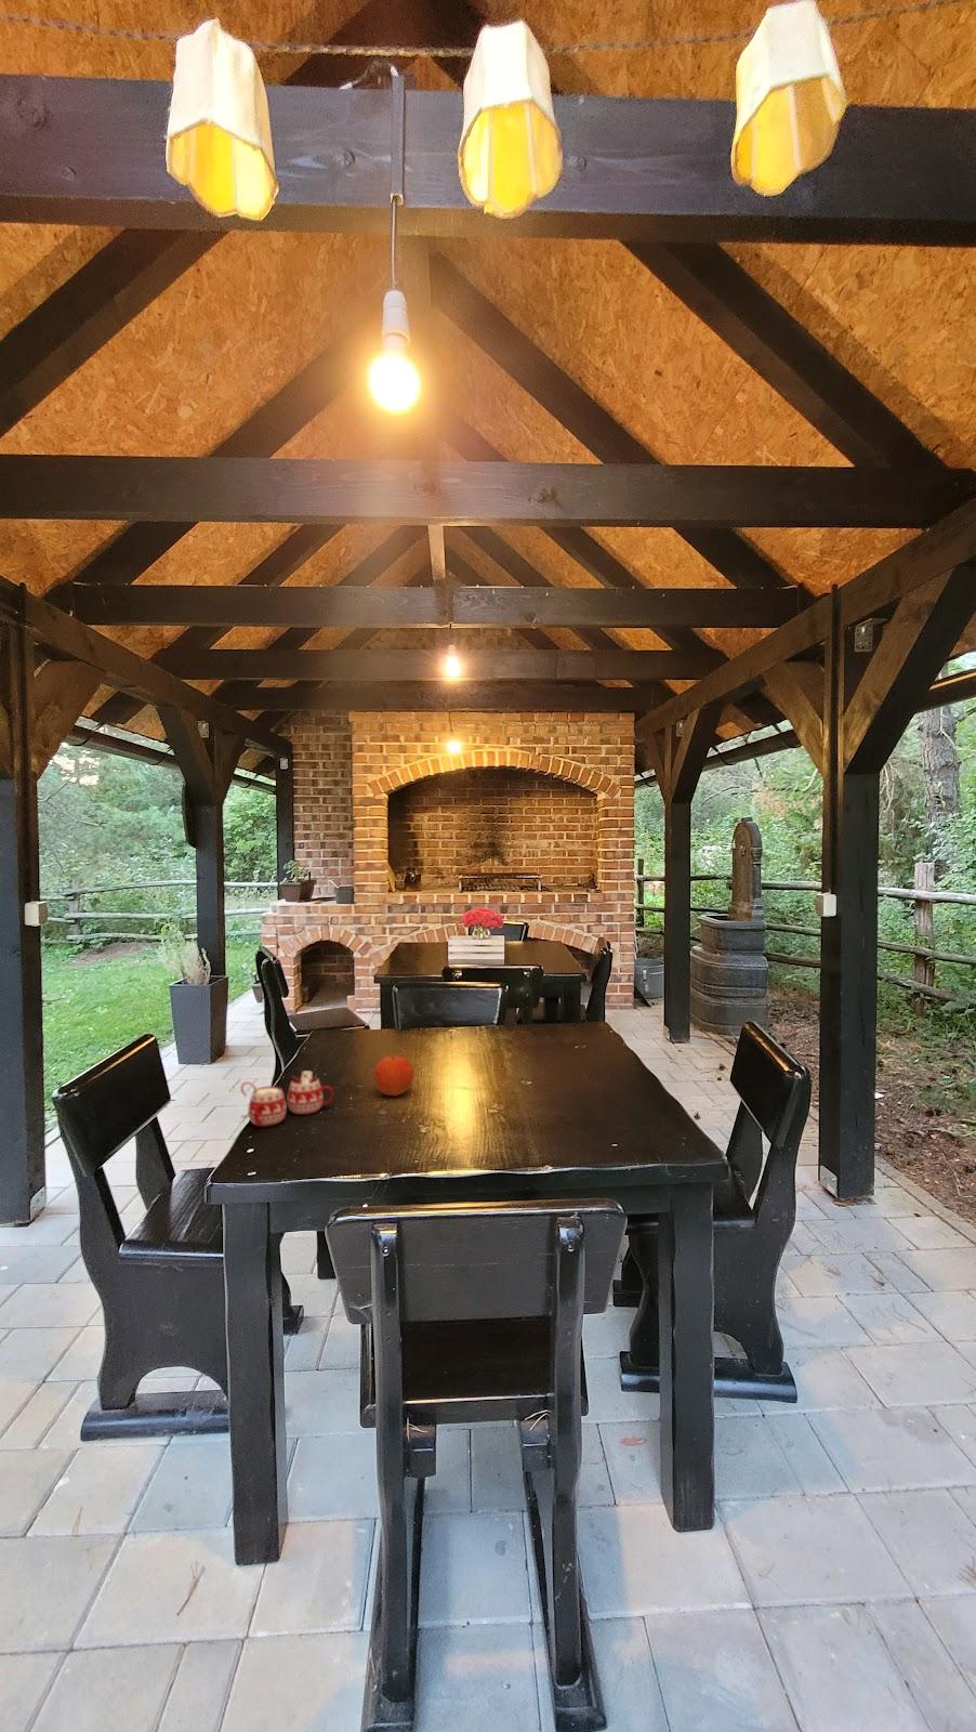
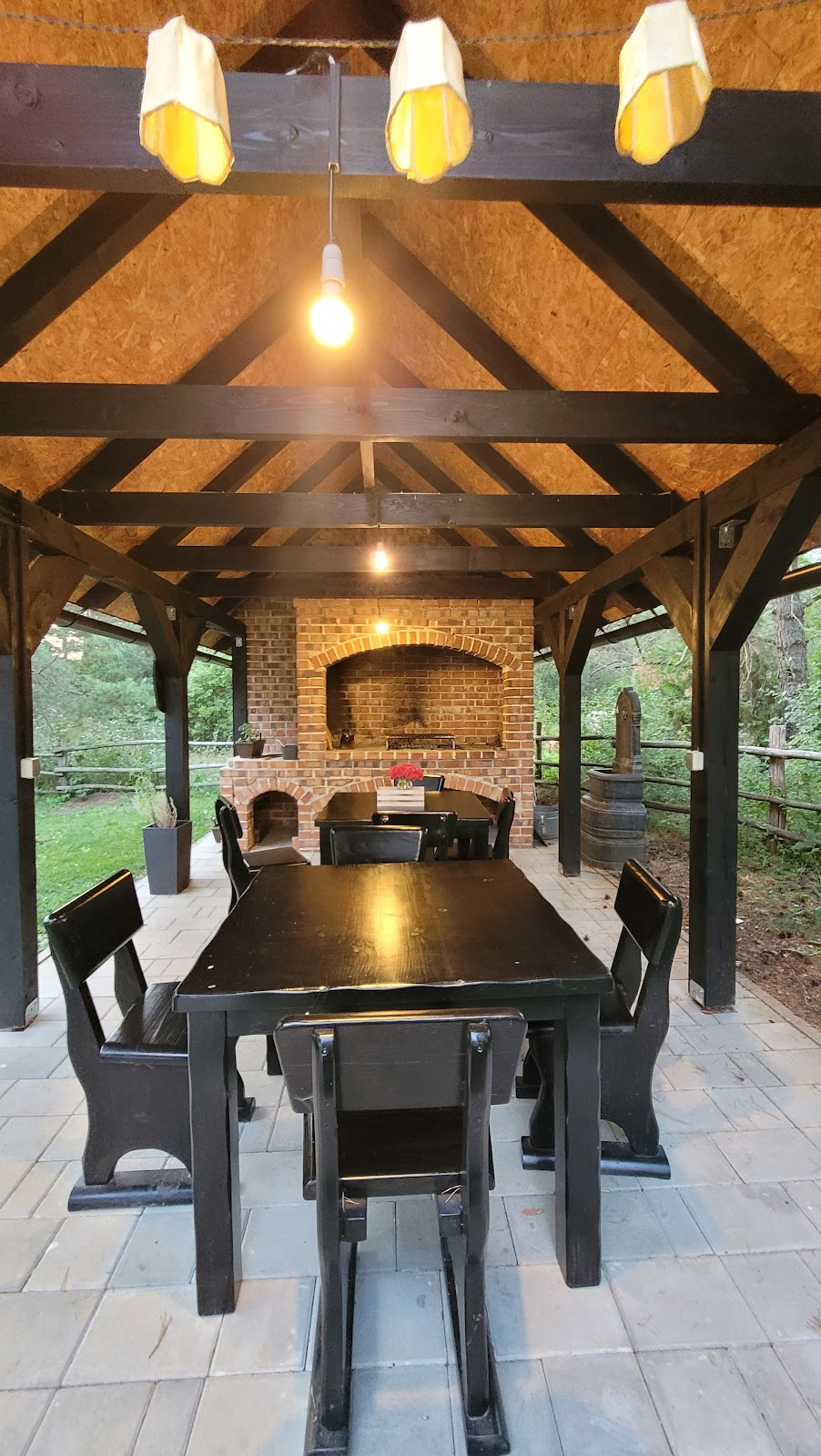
- mug [239,1071,334,1128]
- fruit [373,1054,415,1097]
